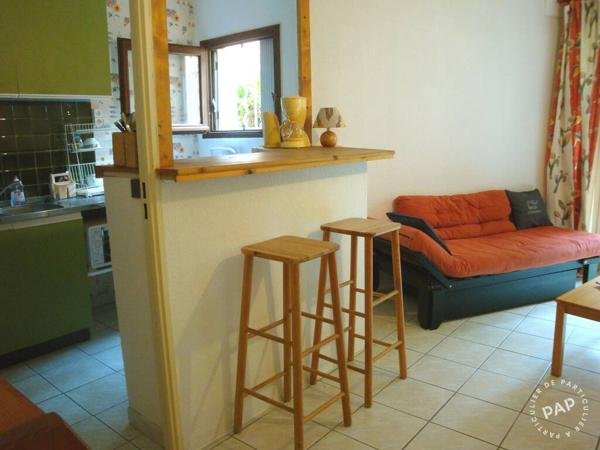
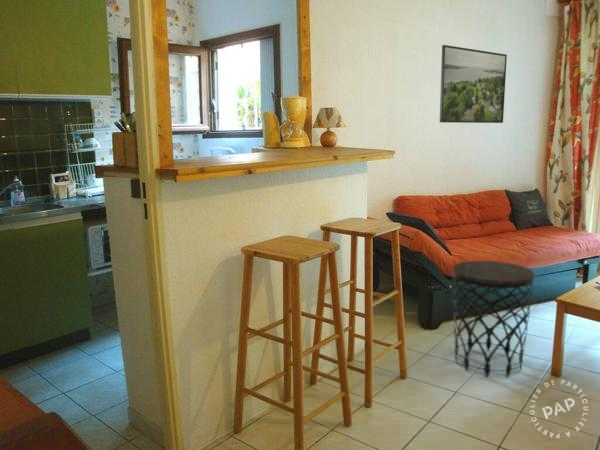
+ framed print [439,44,508,124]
+ side table [452,260,536,379]
